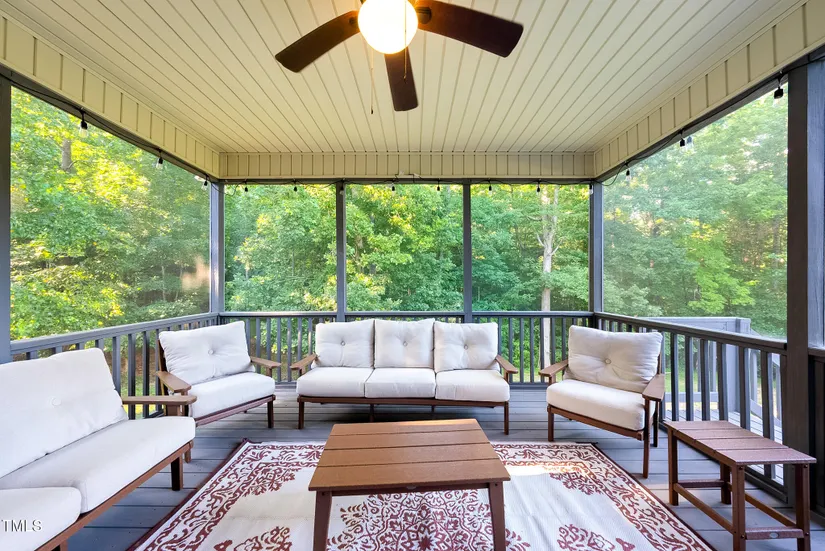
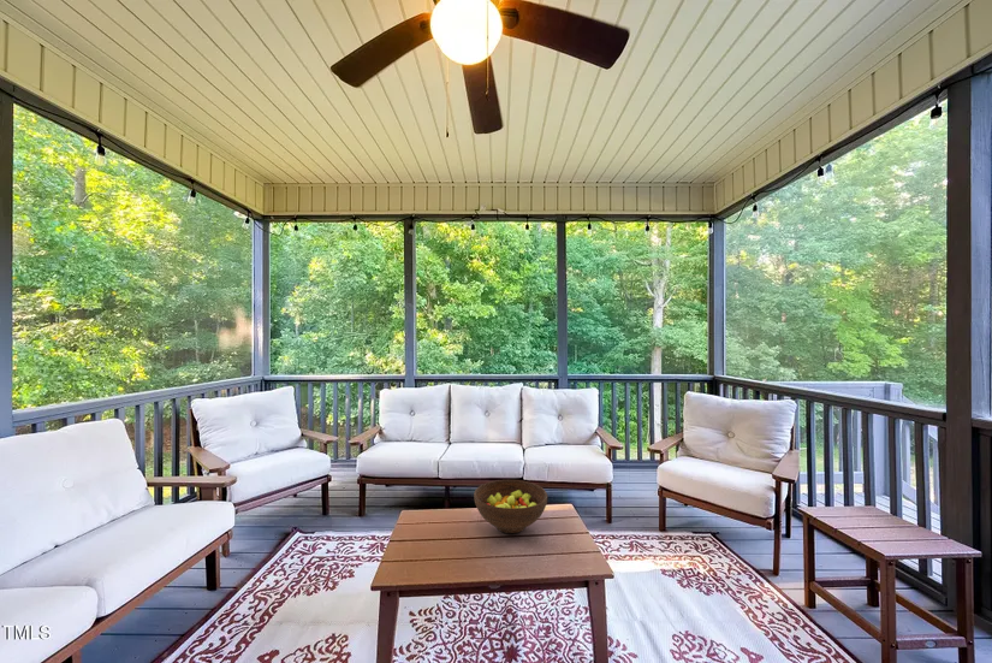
+ fruit bowl [473,479,548,534]
